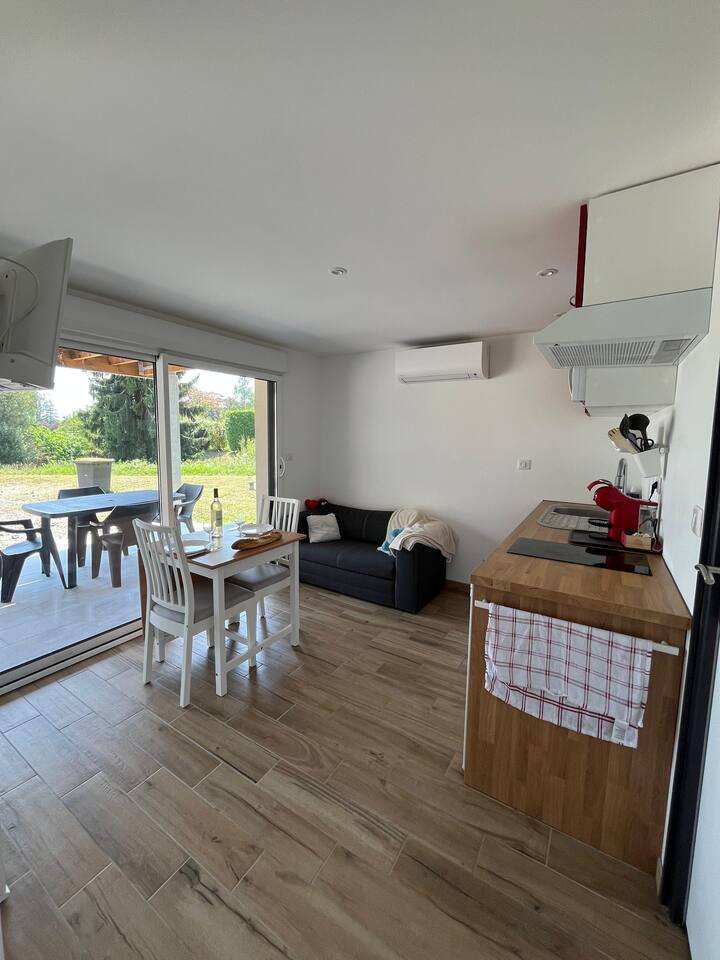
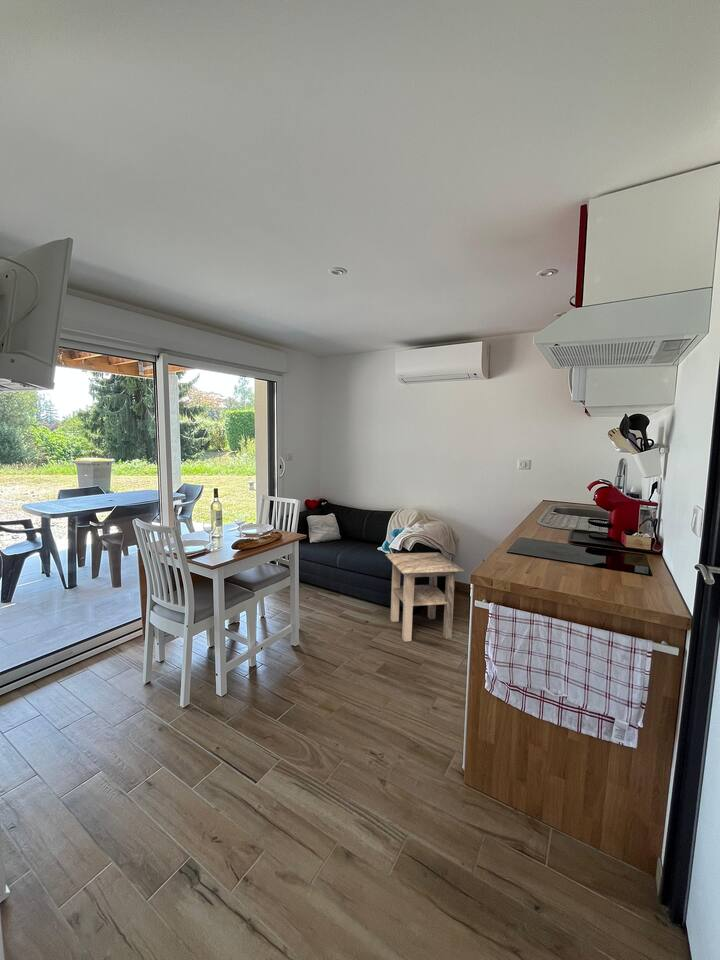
+ side table [384,552,465,643]
